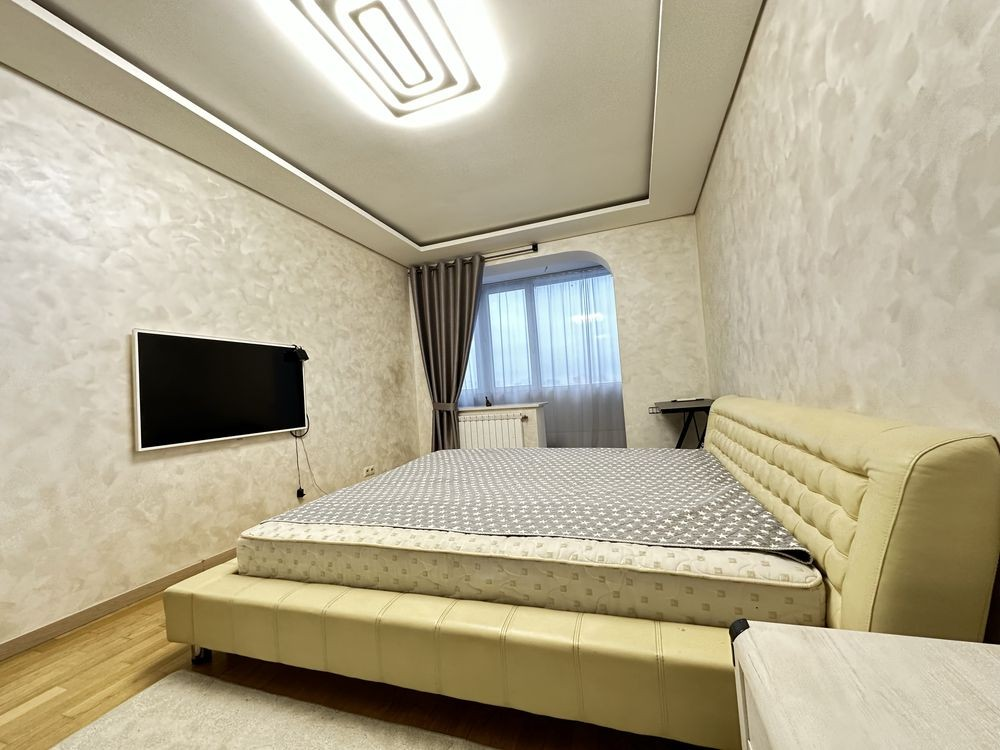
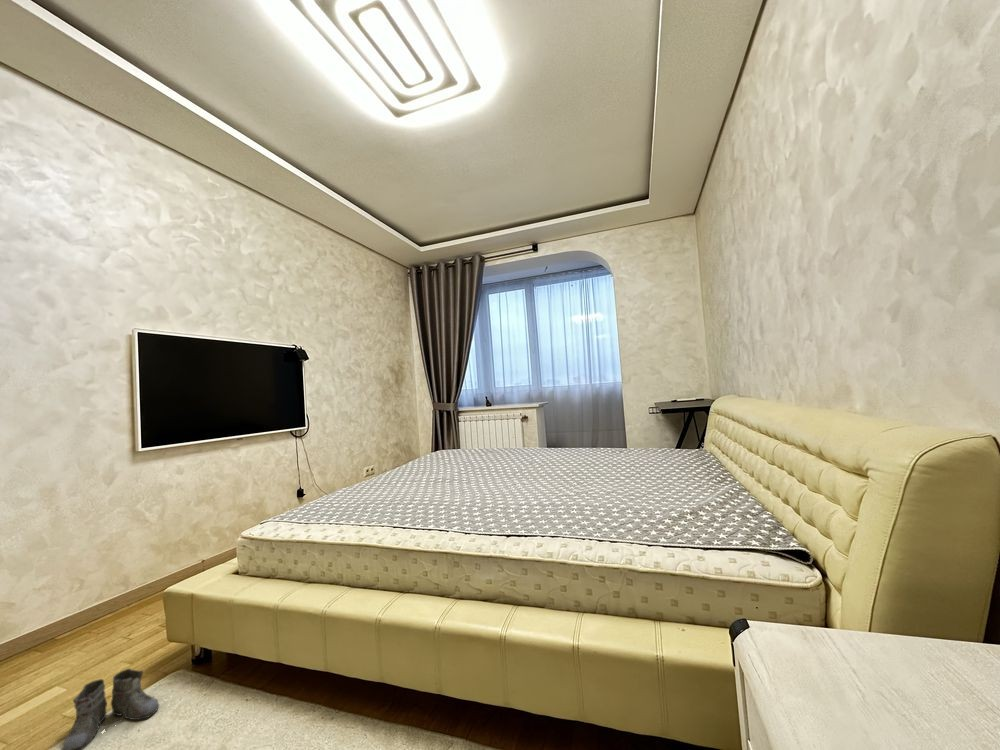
+ boots [56,667,160,750]
